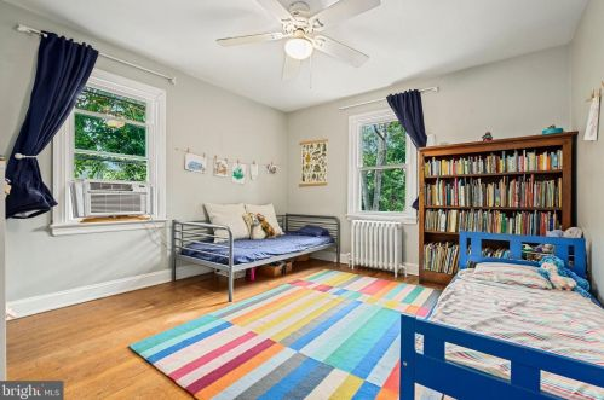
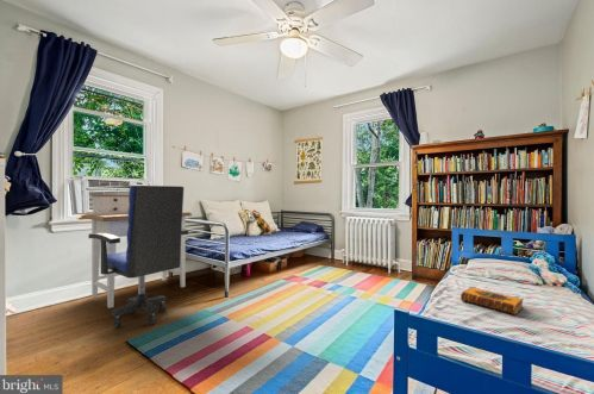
+ hardback book [459,286,525,317]
+ desk [83,193,193,309]
+ office chair [87,183,189,329]
